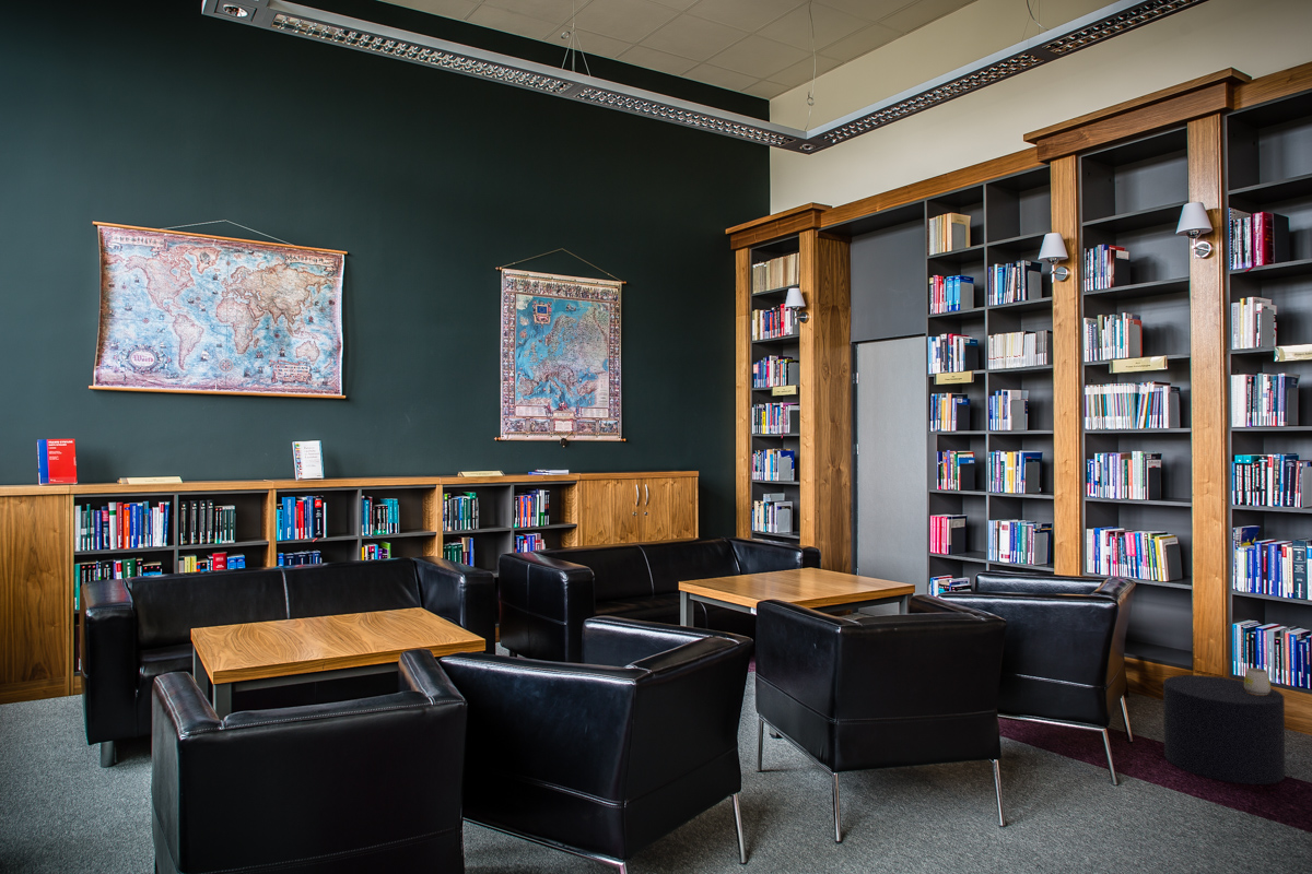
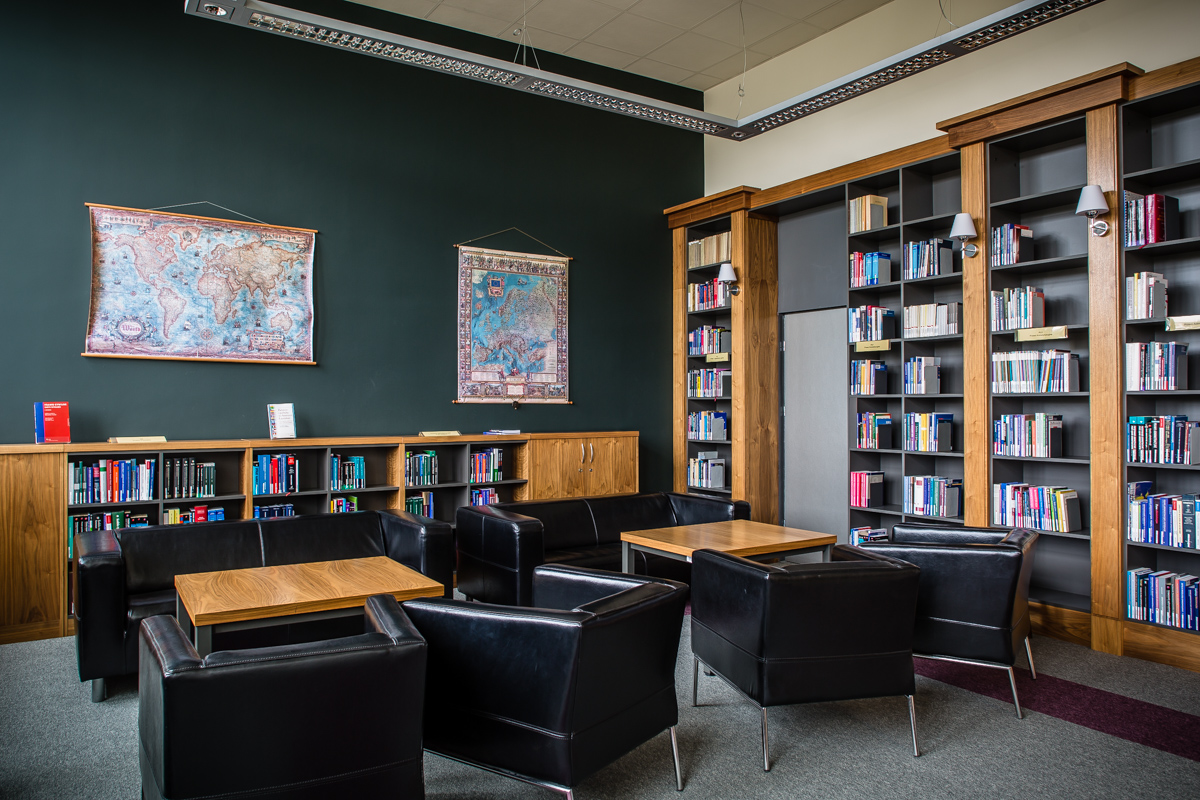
- mug [1243,668,1272,695]
- stool [1162,674,1286,786]
